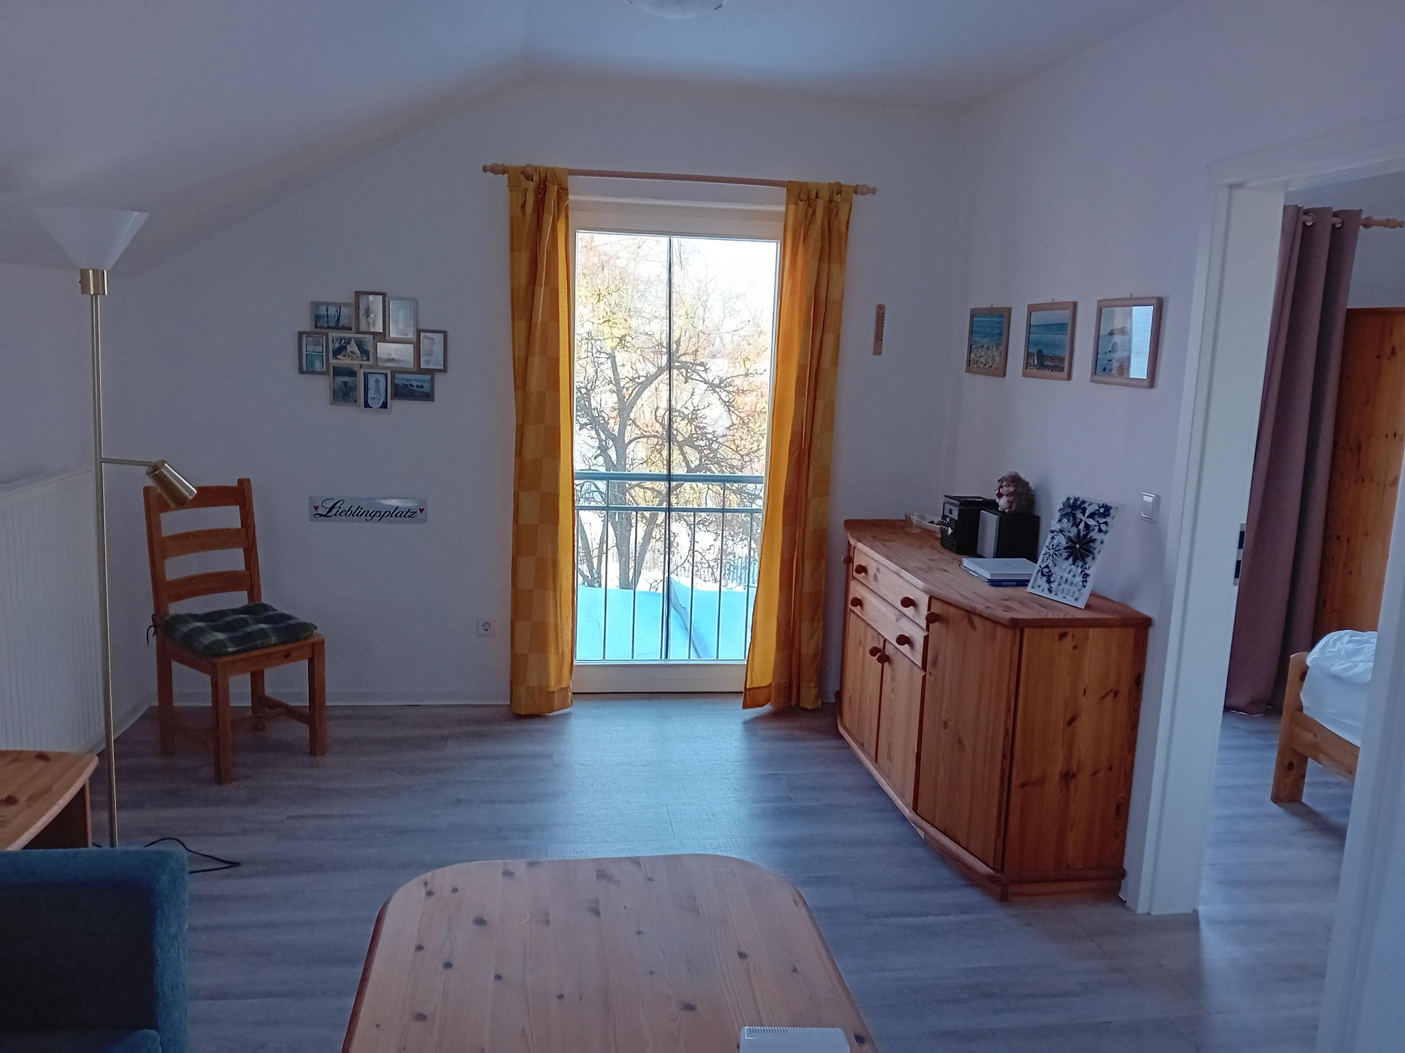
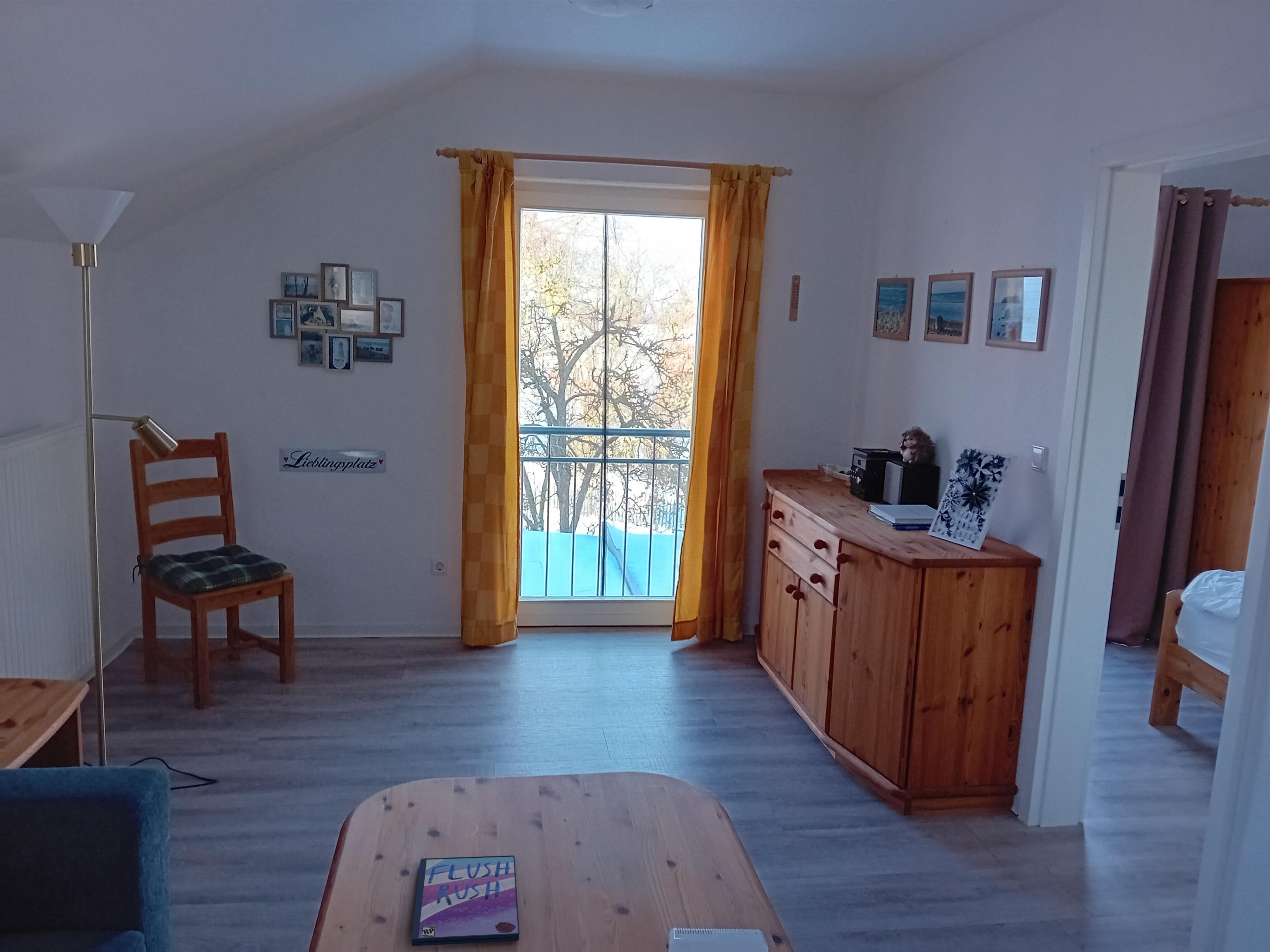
+ video game case [411,855,520,946]
